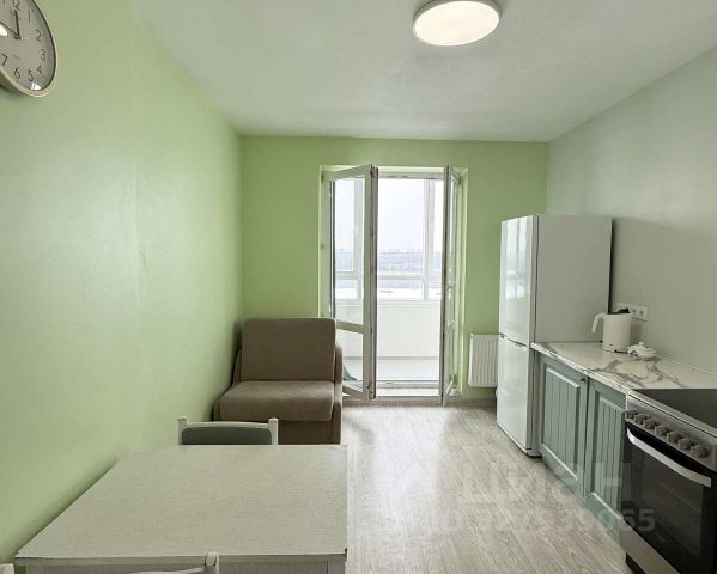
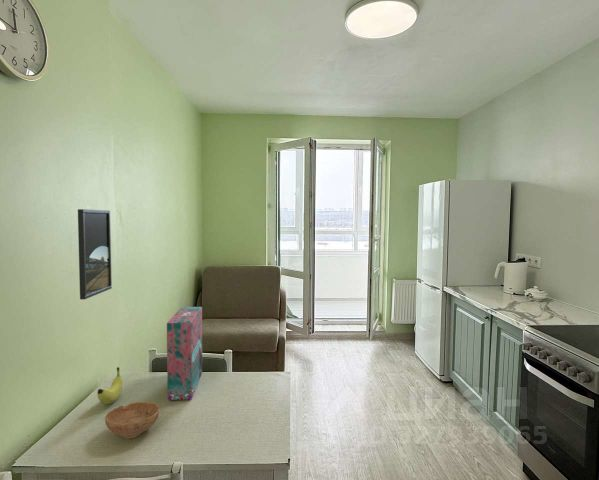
+ fruit [96,366,124,405]
+ cereal box [166,306,203,401]
+ bowl [104,401,160,440]
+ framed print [77,208,113,300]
